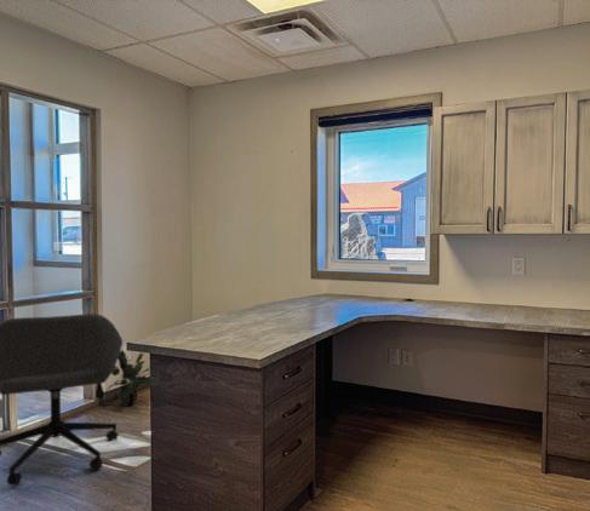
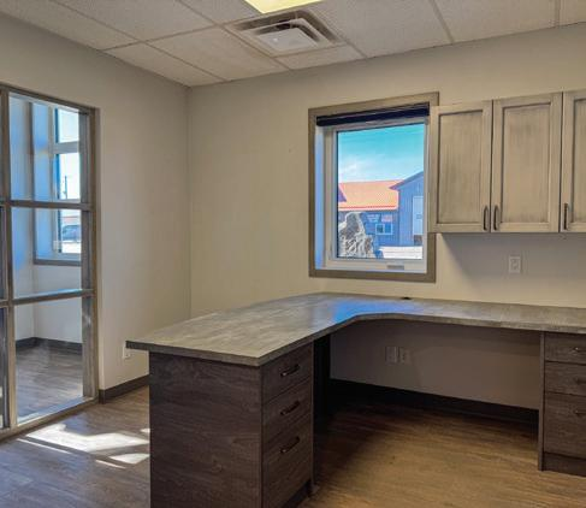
- potted plant [104,349,150,408]
- office chair [0,312,124,487]
